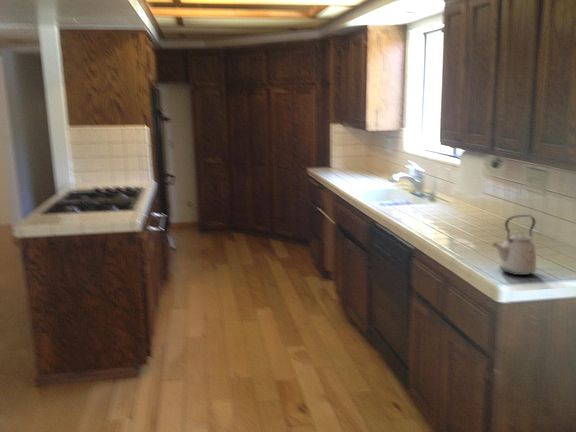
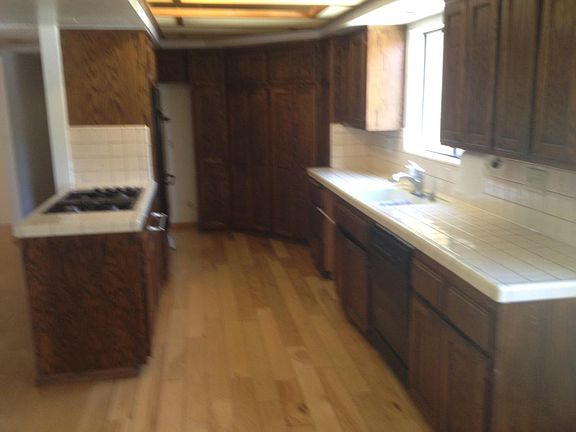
- kettle [492,214,537,276]
